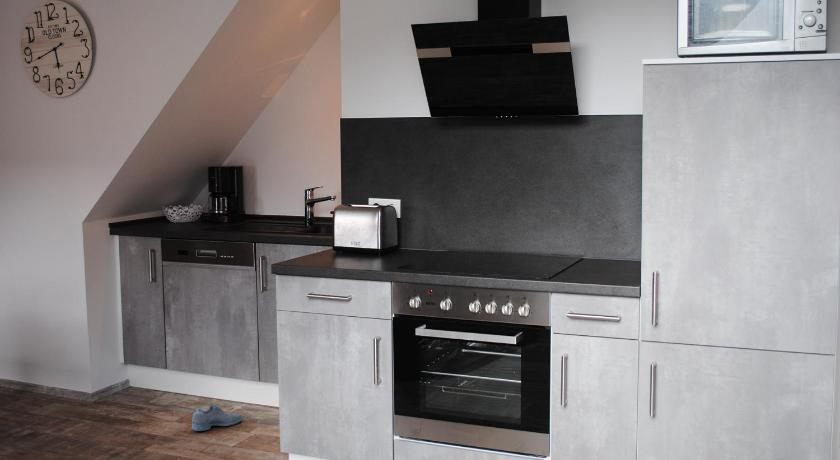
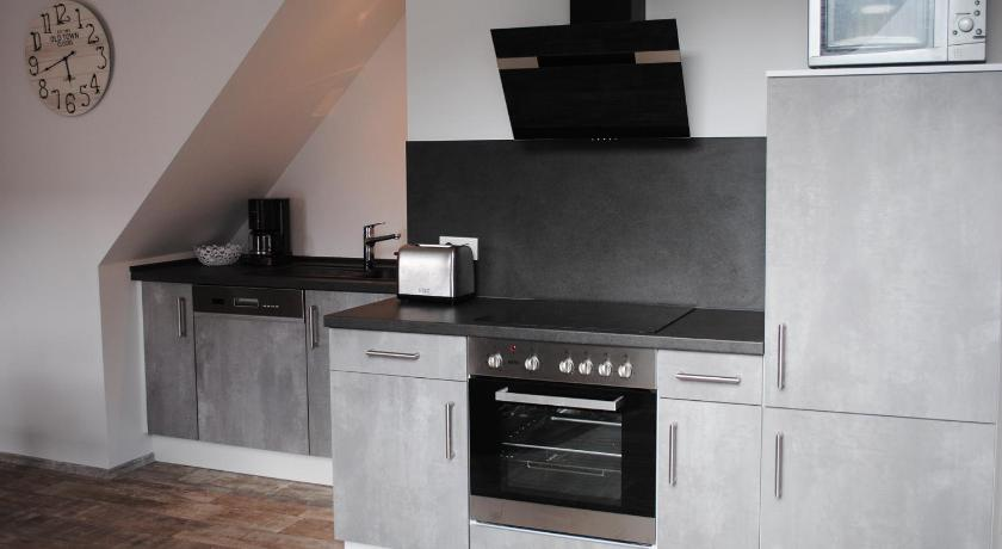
- shoe [191,402,244,432]
